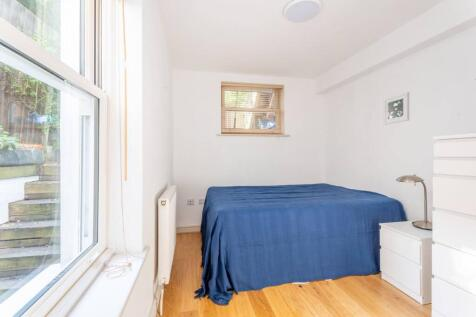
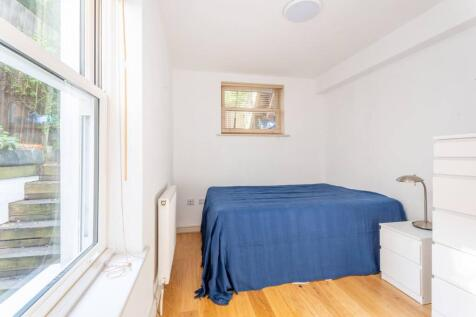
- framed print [383,91,410,126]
